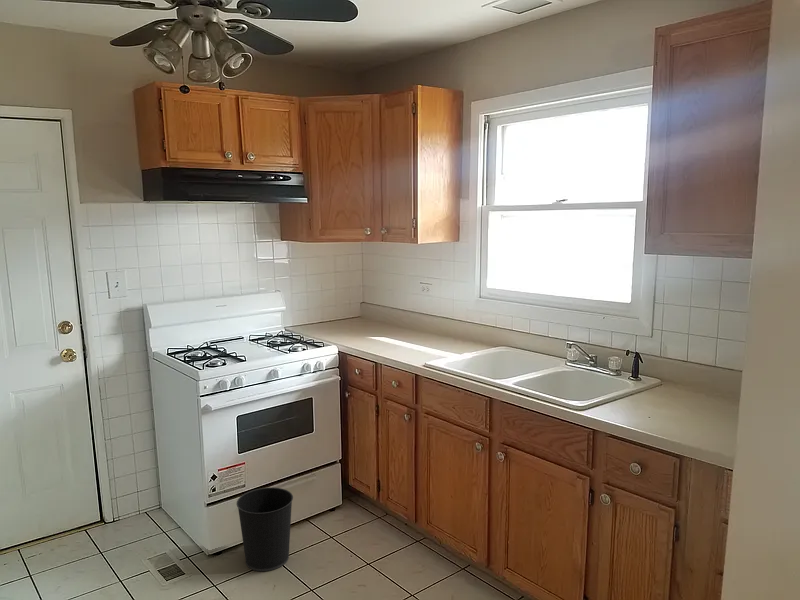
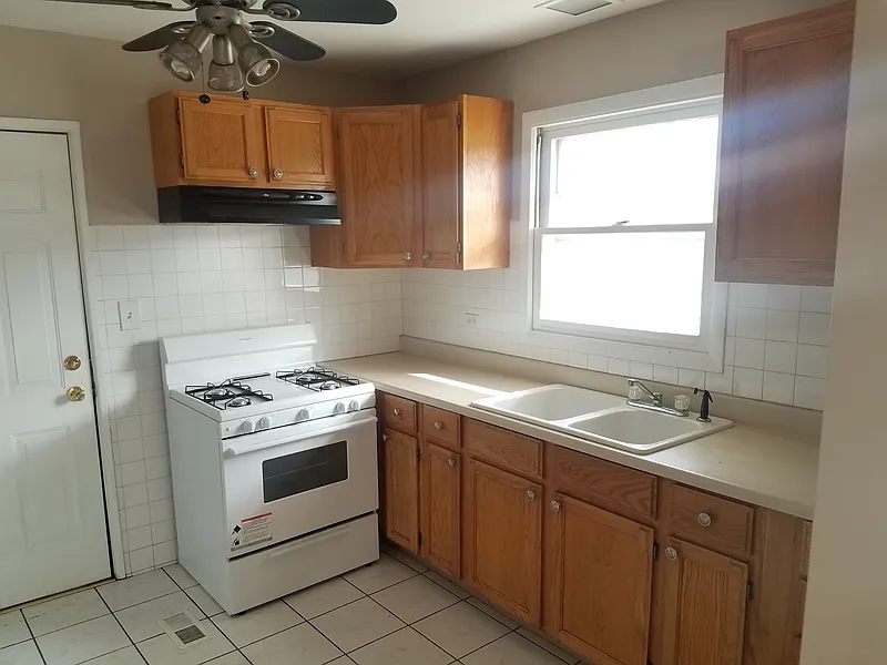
- wastebasket [236,486,294,572]
